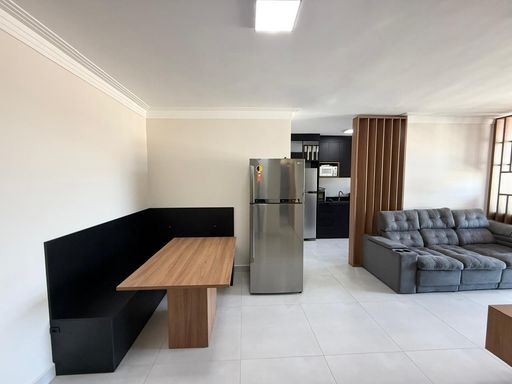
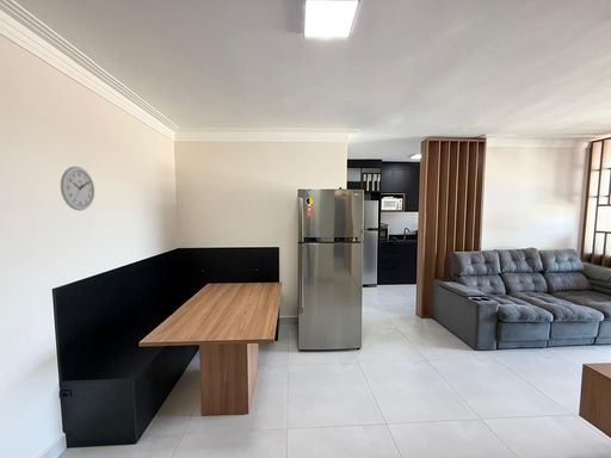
+ wall clock [60,166,95,212]
